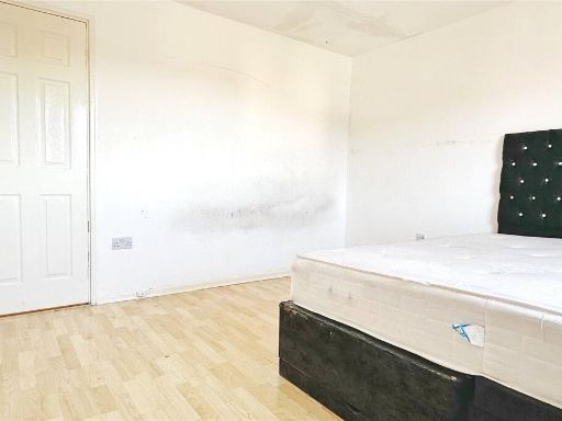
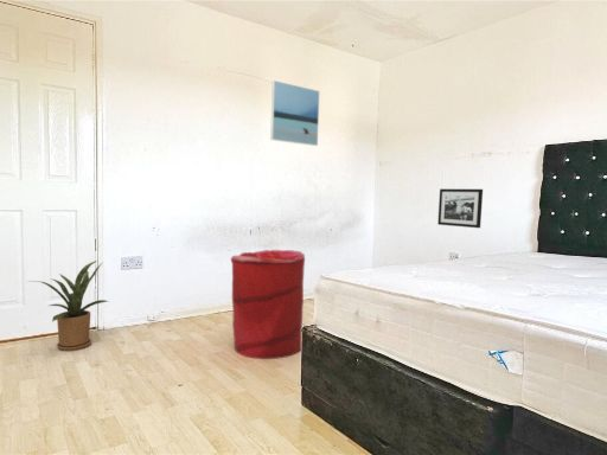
+ picture frame [436,187,484,229]
+ house plant [26,259,109,352]
+ laundry hamper [230,249,306,360]
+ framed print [269,79,321,147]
